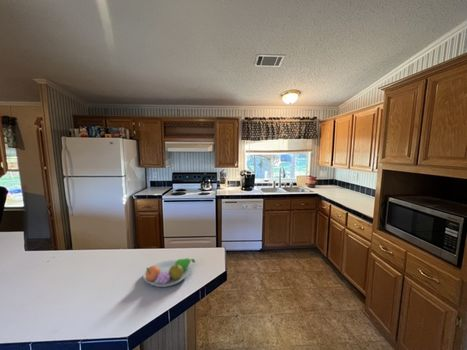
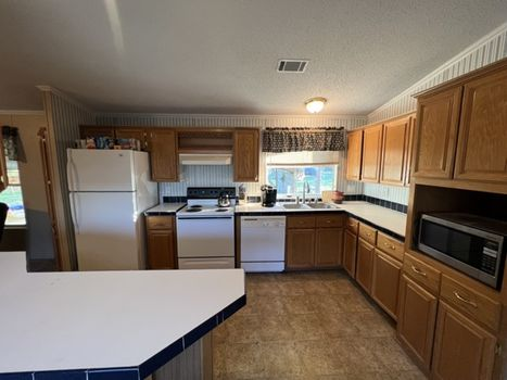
- fruit bowl [142,257,196,288]
